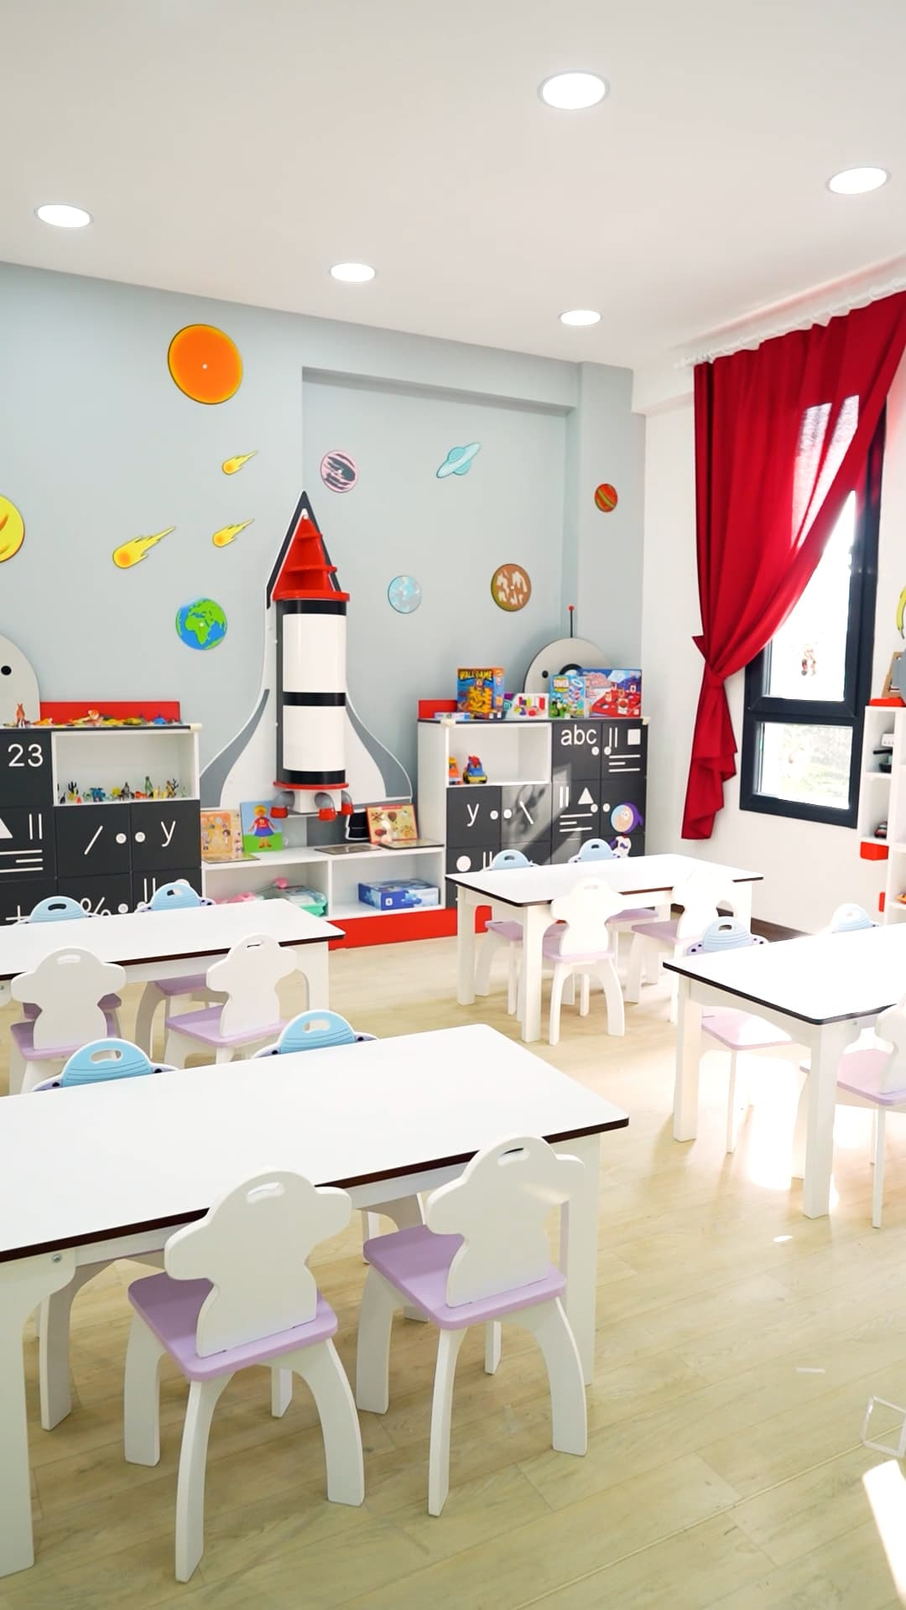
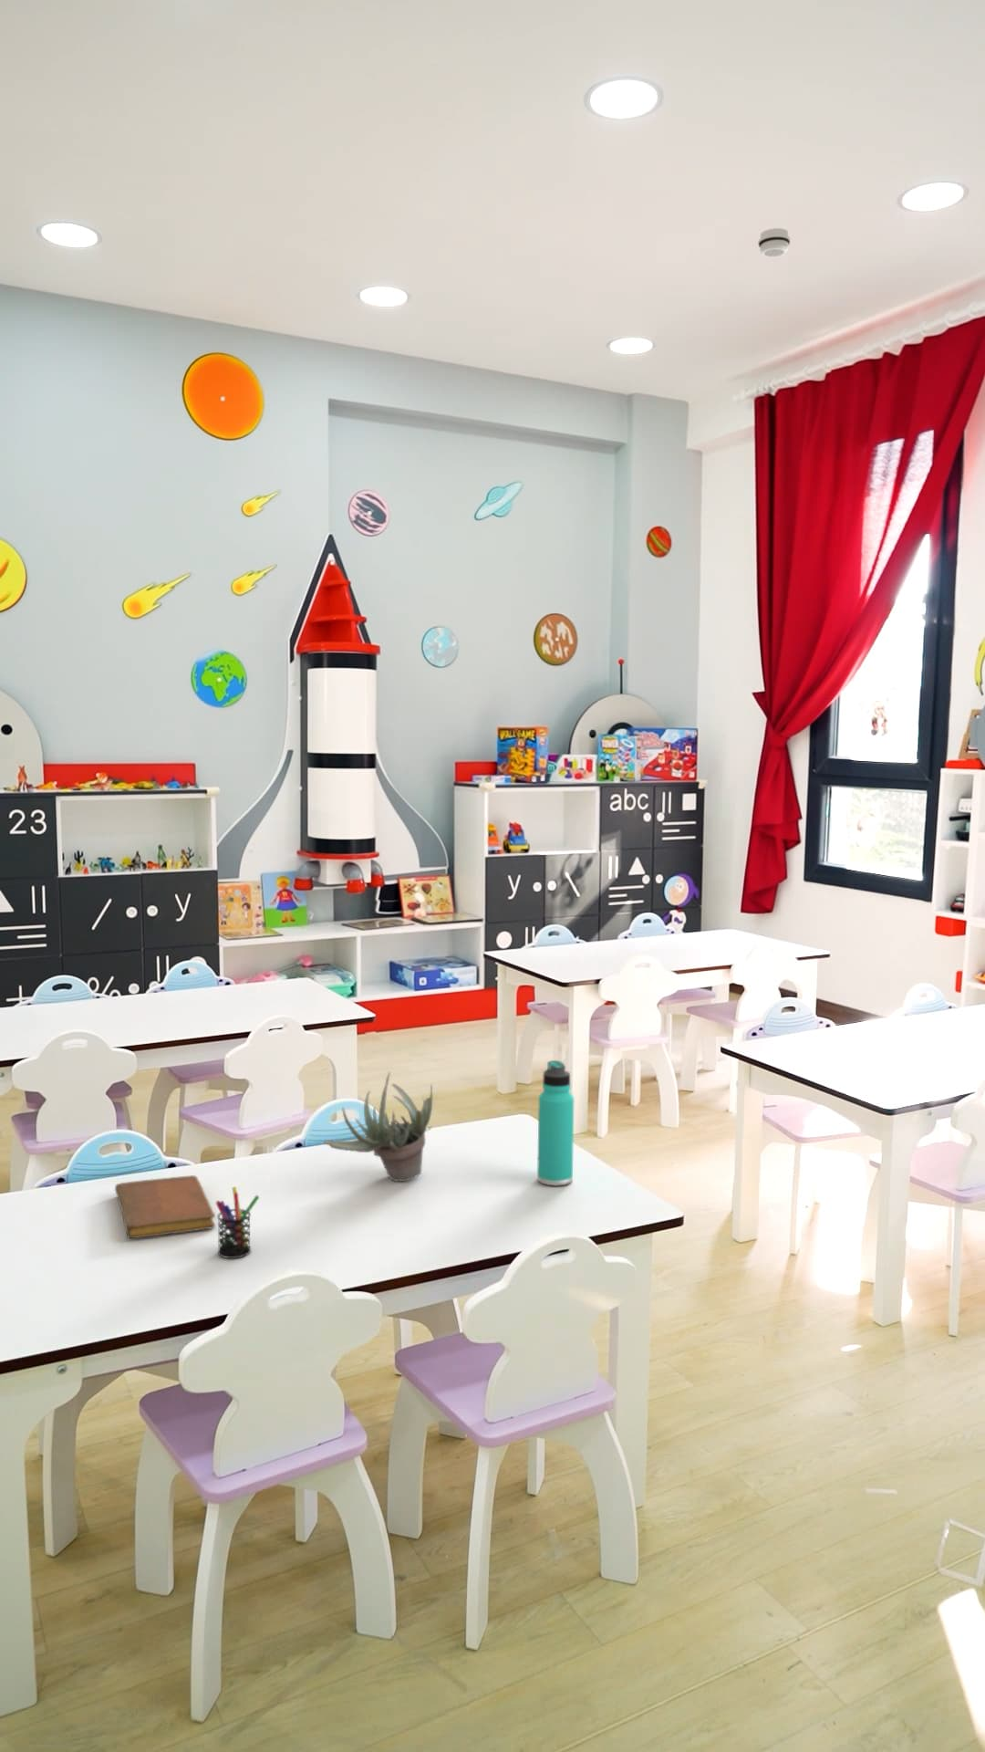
+ notebook [114,1174,216,1239]
+ thermos bottle [536,1059,575,1186]
+ succulent plant [322,1071,433,1183]
+ smoke detector [756,227,791,259]
+ pen holder [215,1186,260,1260]
